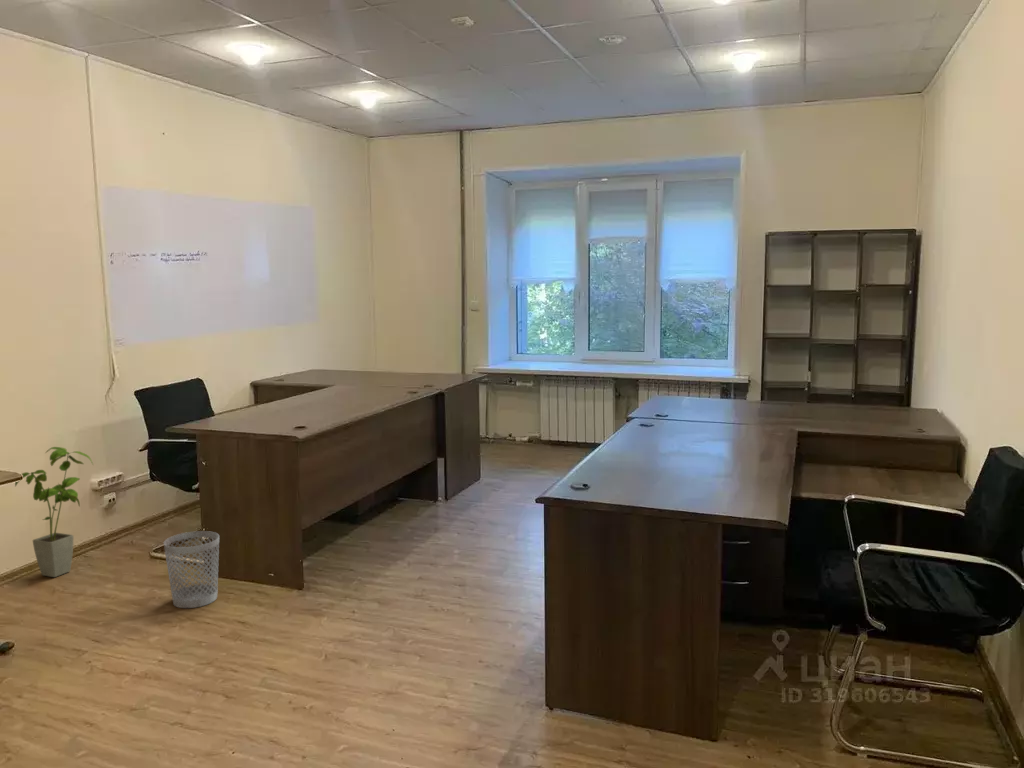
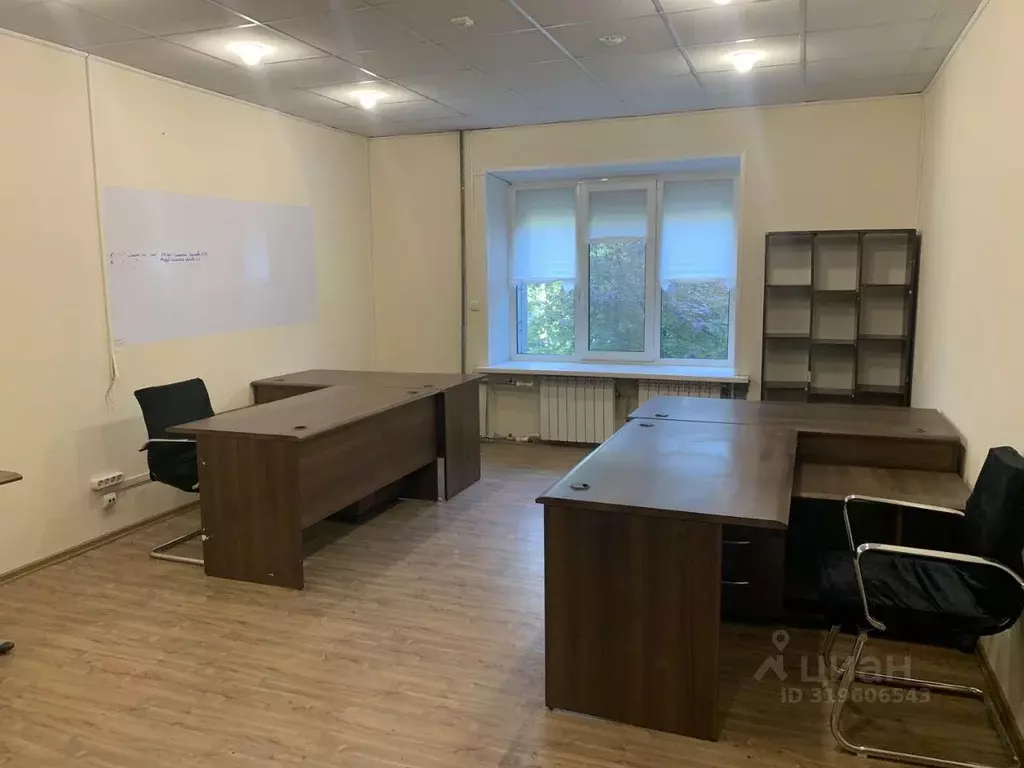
- house plant [14,446,94,578]
- wastebasket [163,530,220,609]
